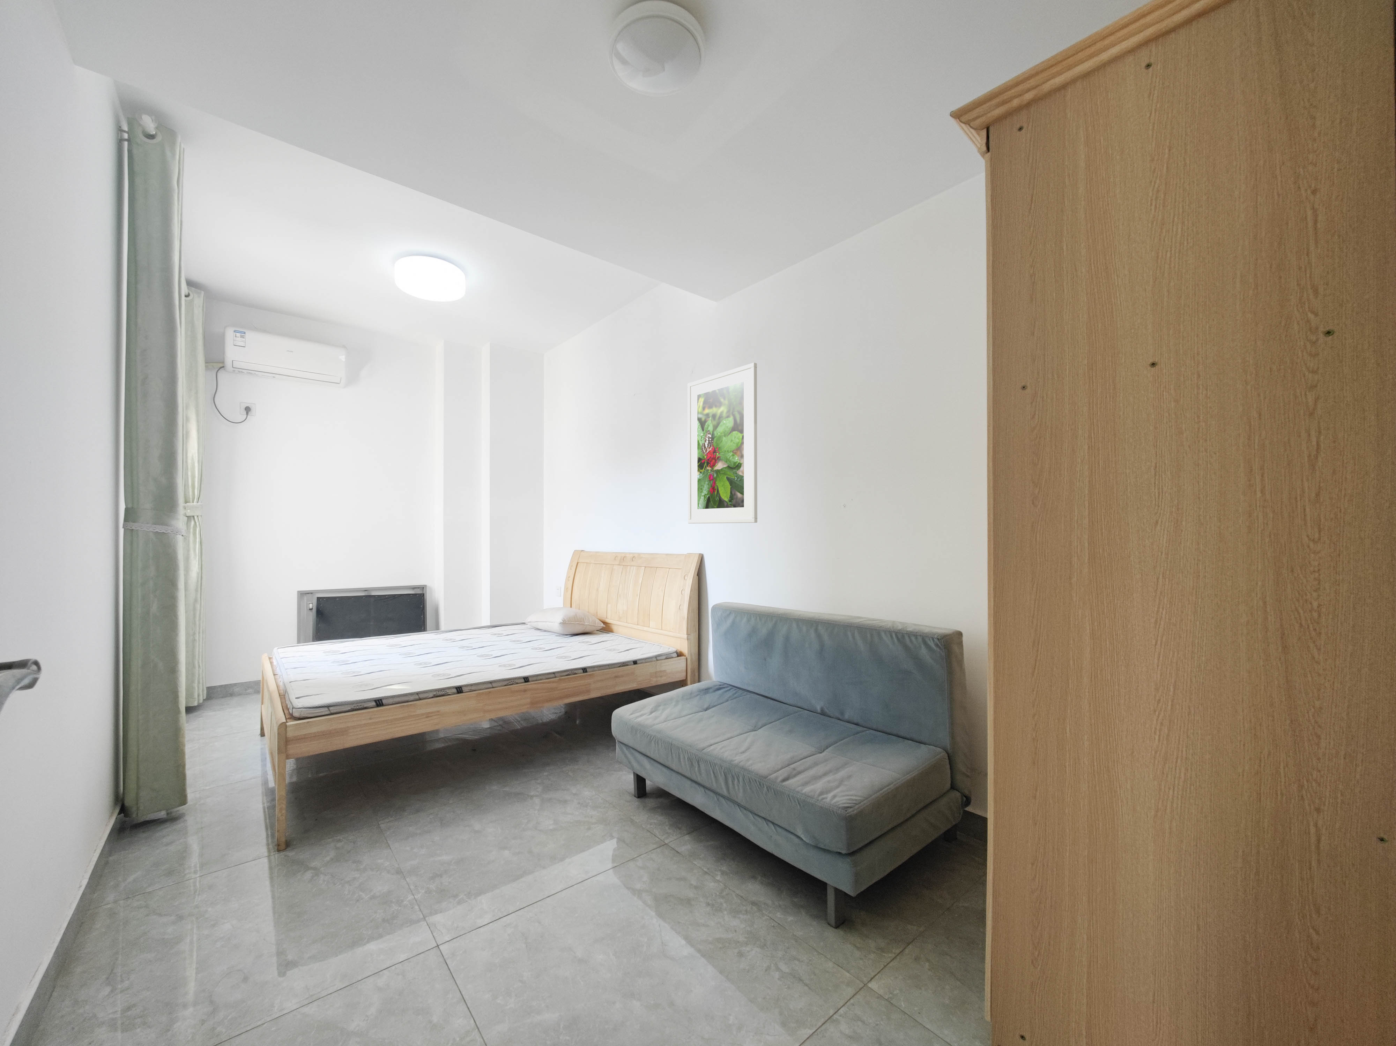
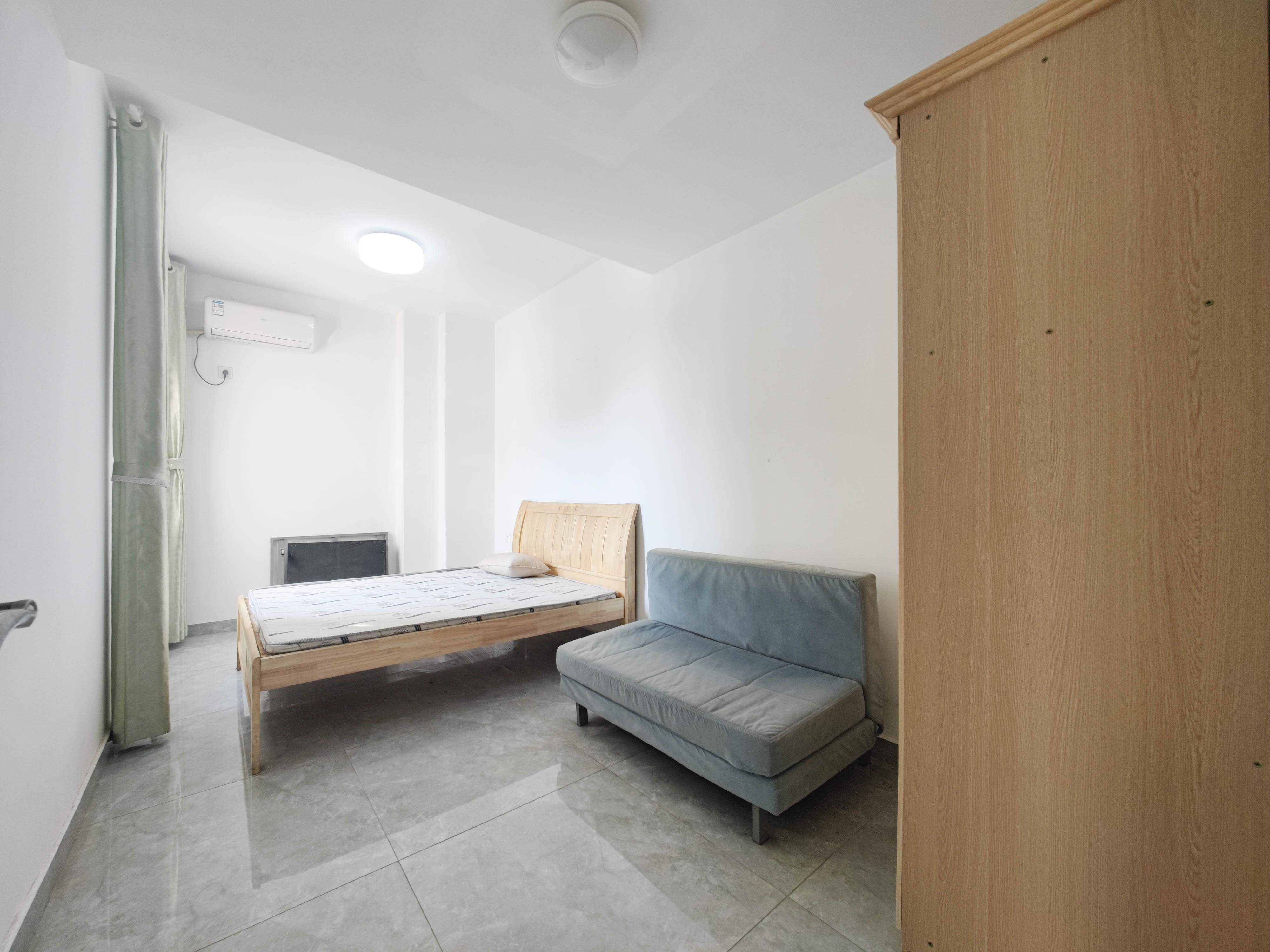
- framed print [687,363,757,524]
